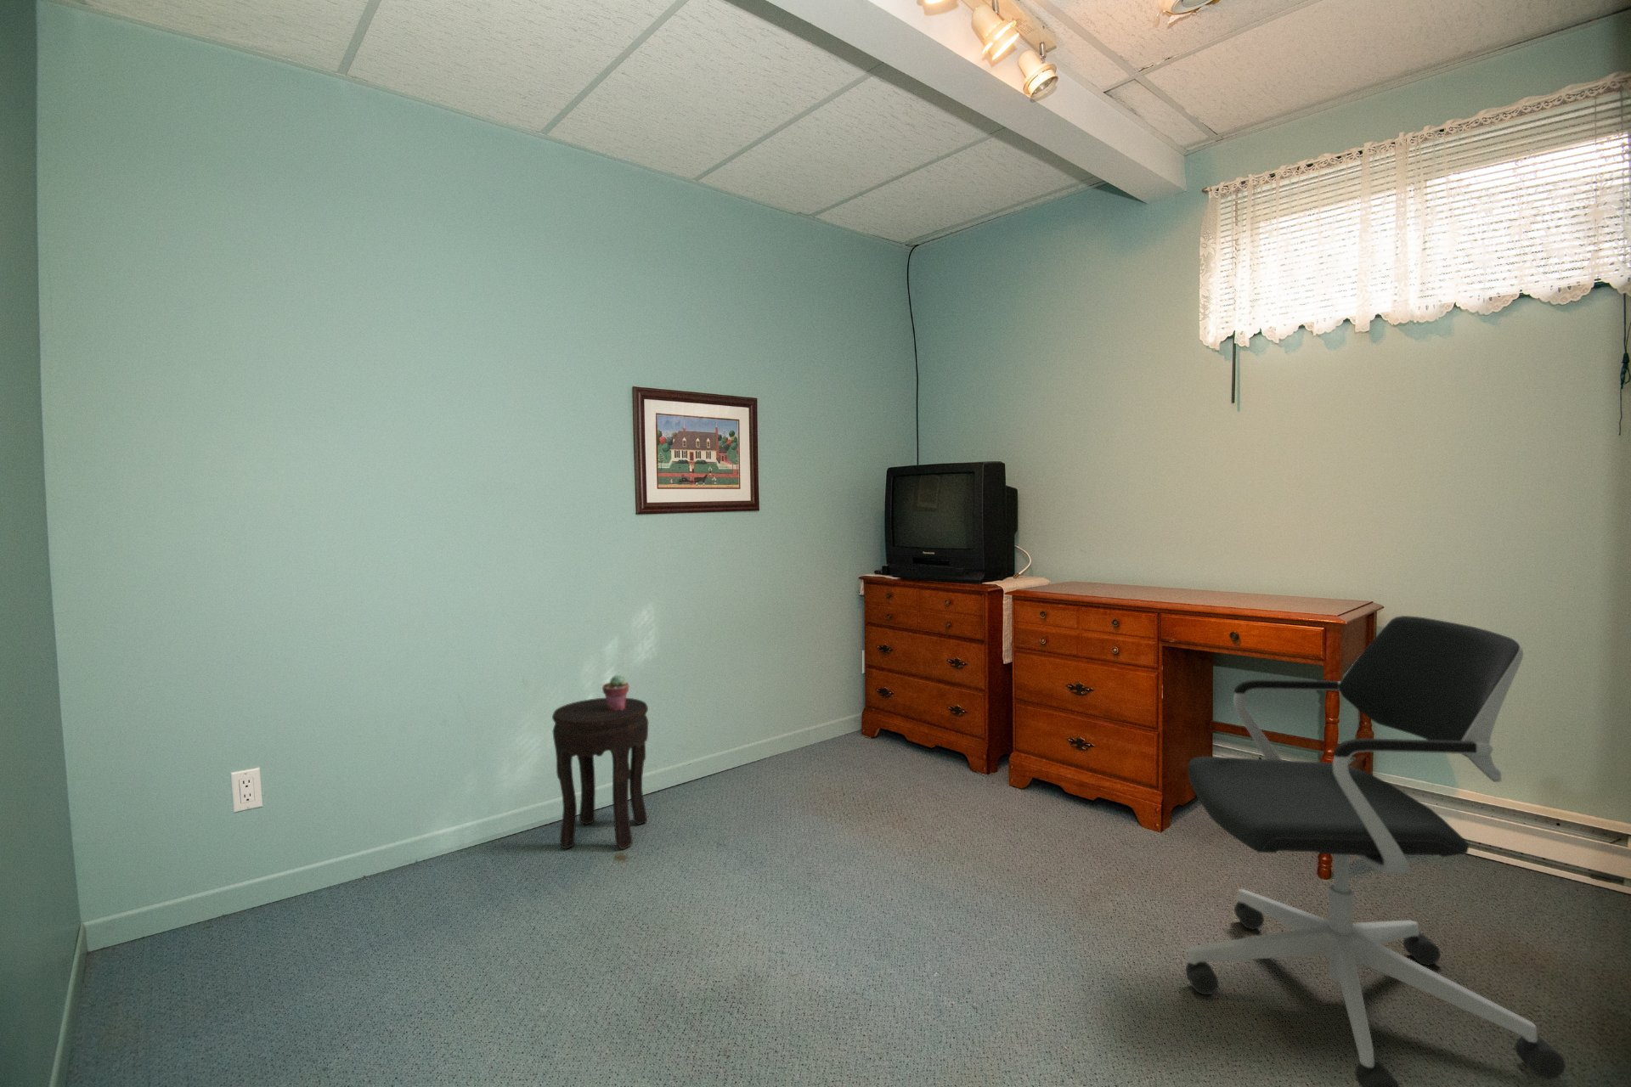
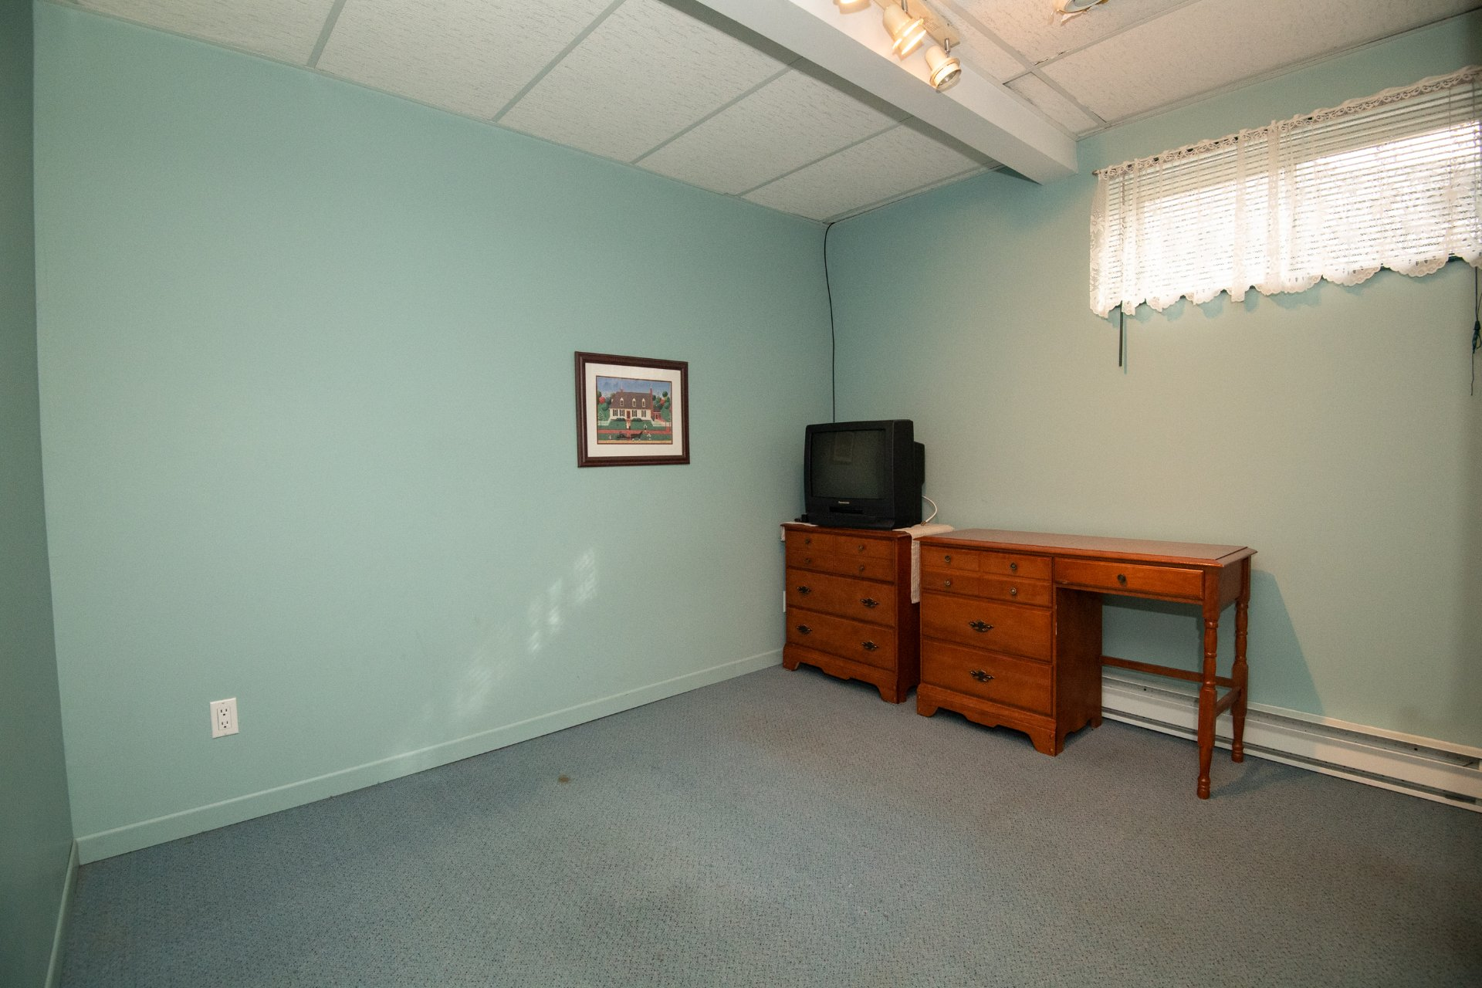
- potted succulent [602,675,630,711]
- office chair [1184,615,1567,1087]
- side table [551,698,649,850]
